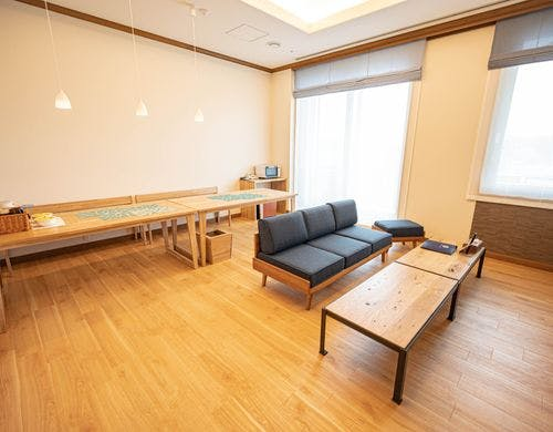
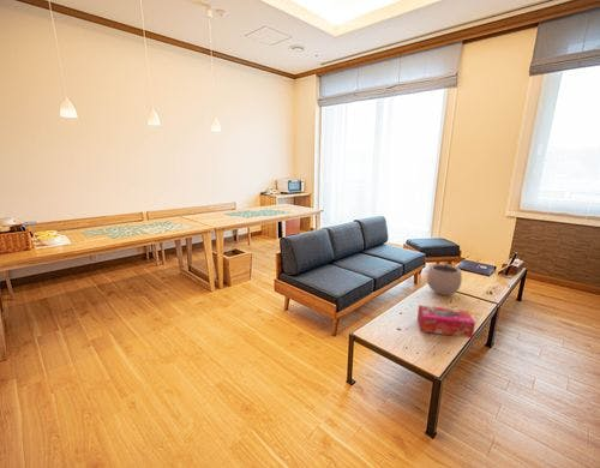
+ plant pot [426,257,463,296]
+ tissue box [416,304,476,340]
